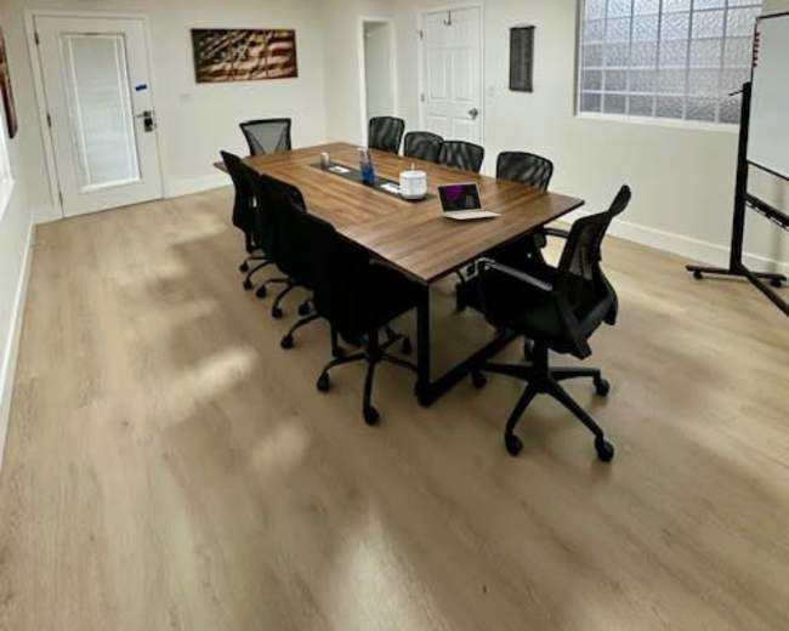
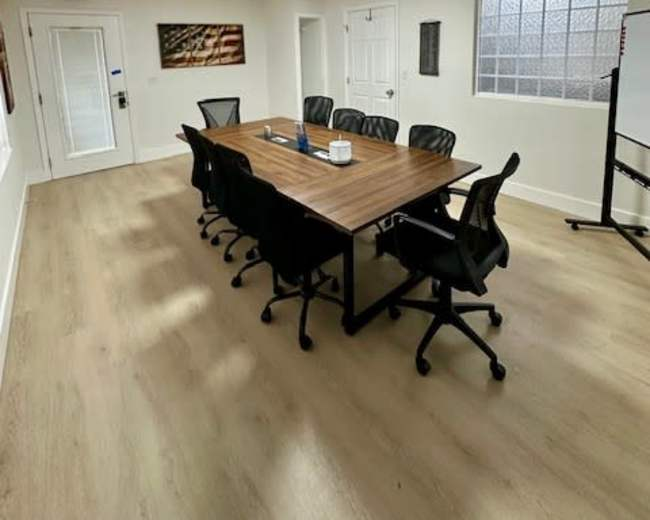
- laptop [435,181,503,221]
